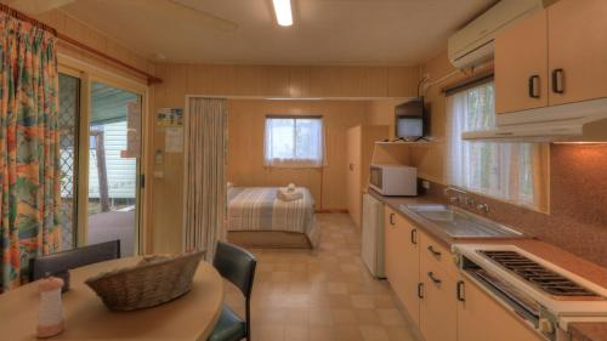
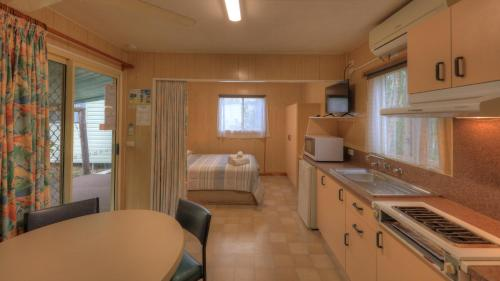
- pepper shaker [35,277,64,339]
- mug [42,268,72,294]
- fruit basket [83,246,209,312]
